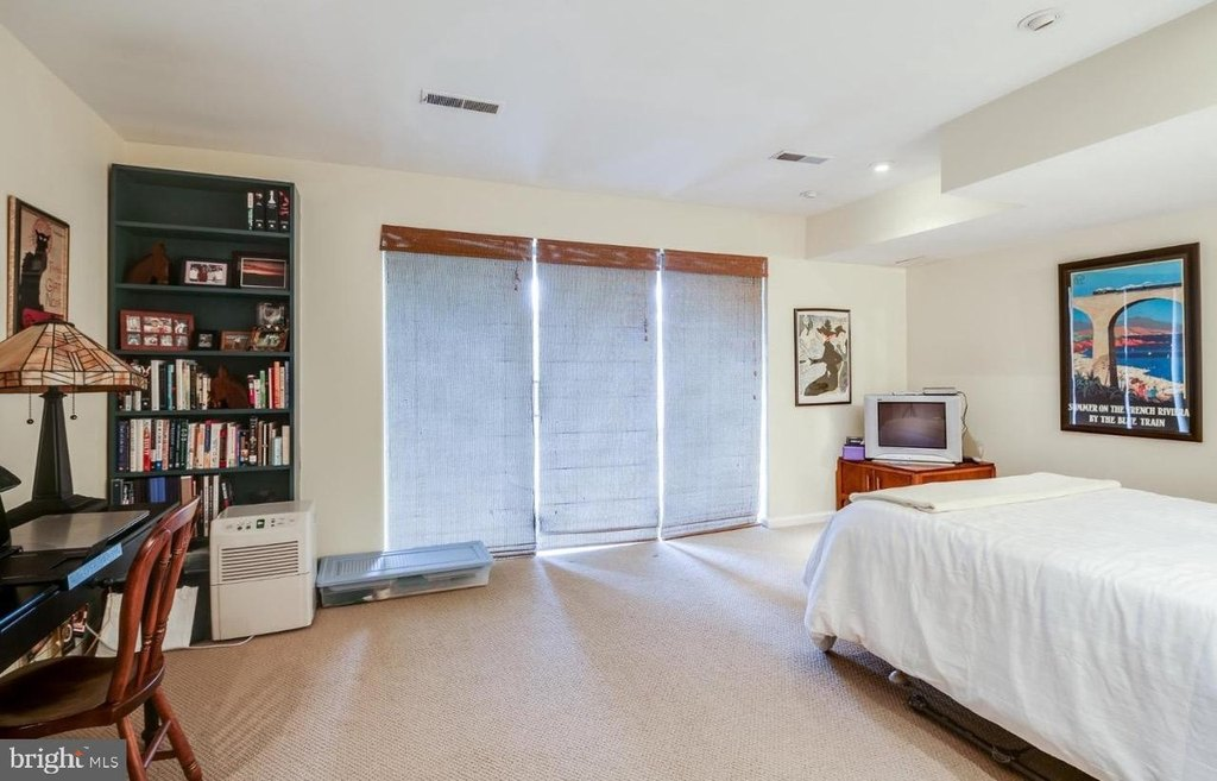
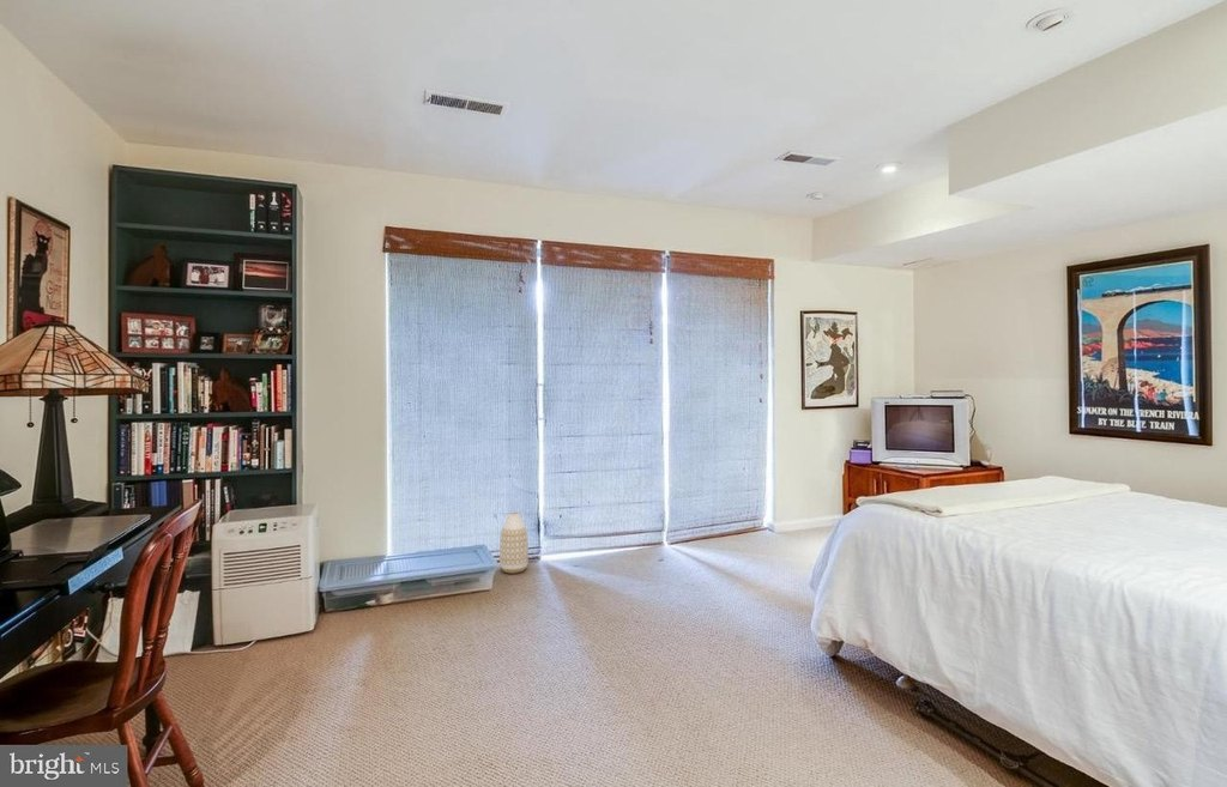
+ vase [498,510,530,575]
